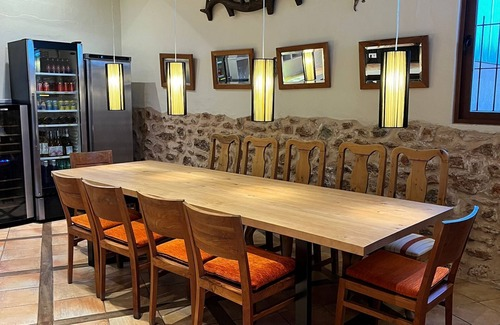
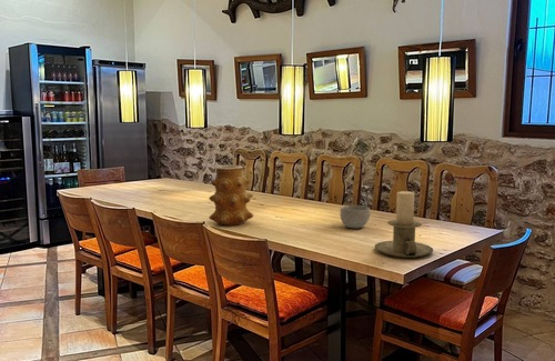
+ vase [208,164,254,227]
+ bowl [339,204,372,230]
+ candle holder [374,190,434,259]
